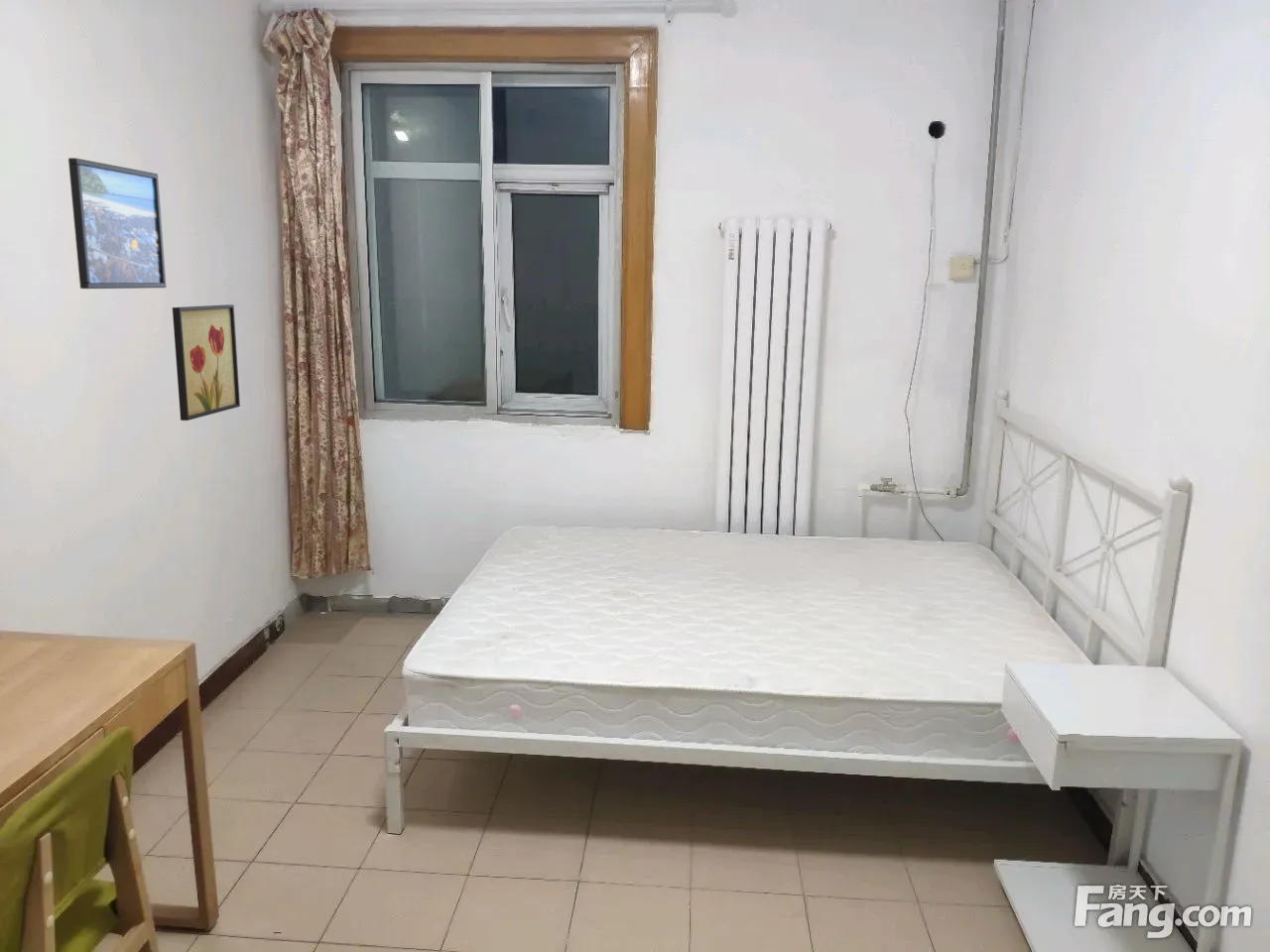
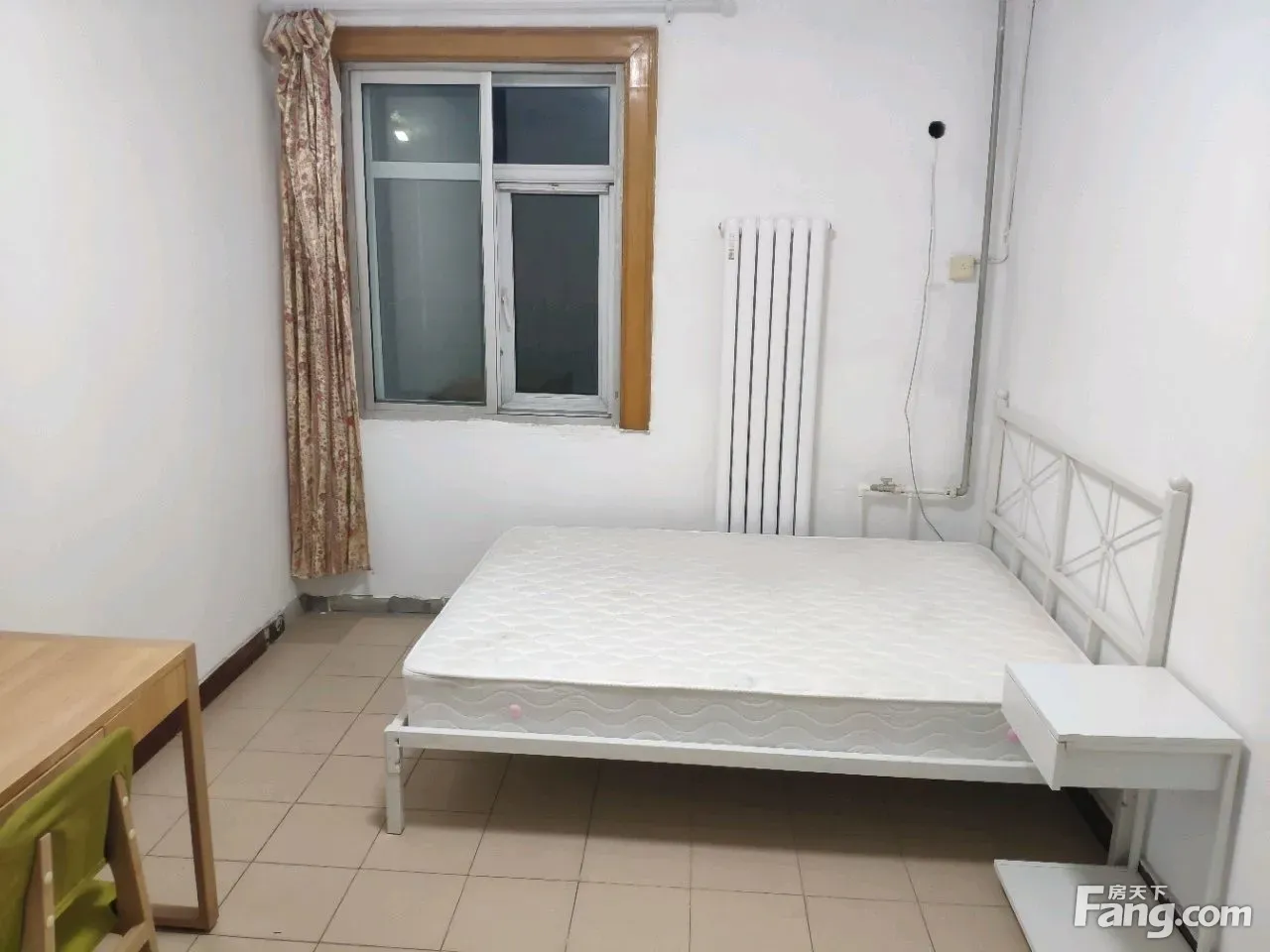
- wall art [172,303,241,421]
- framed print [67,157,168,290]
